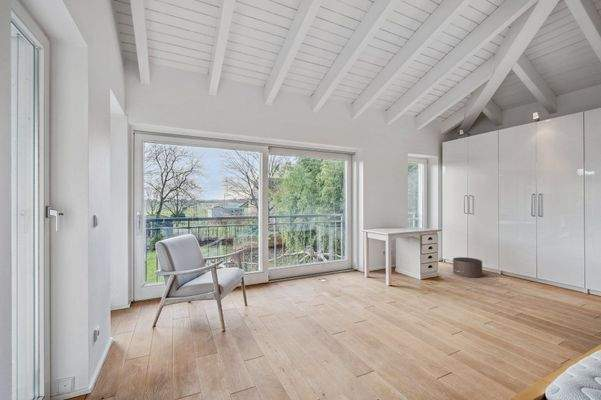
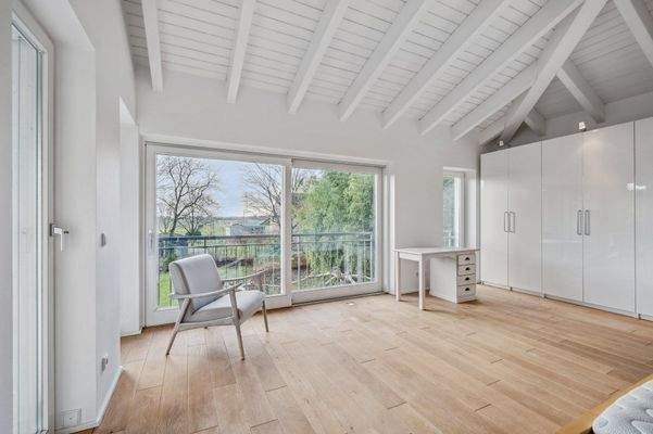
- pouf [447,256,483,278]
